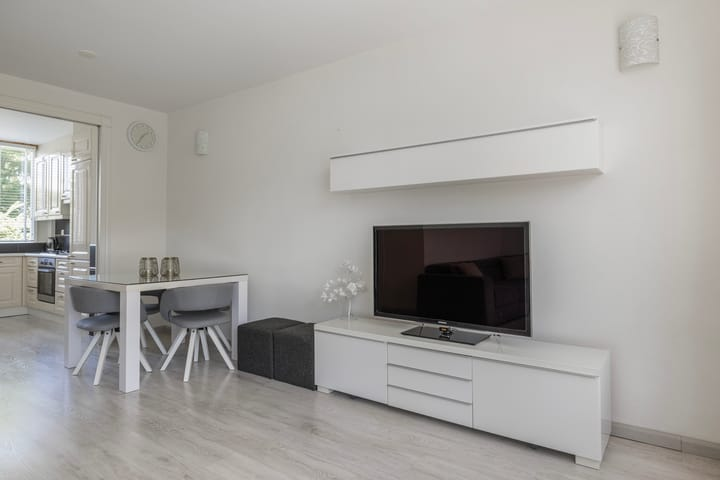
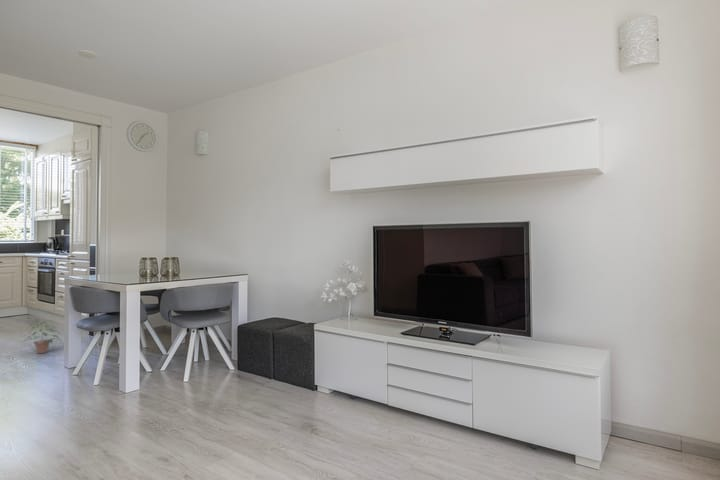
+ potted plant [22,318,62,355]
